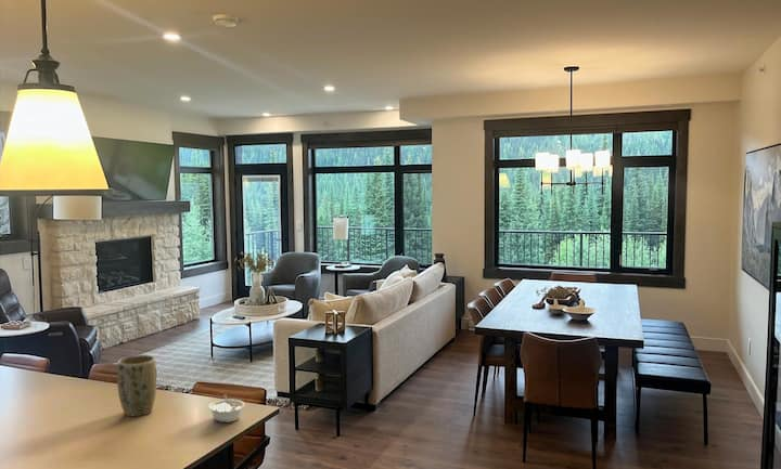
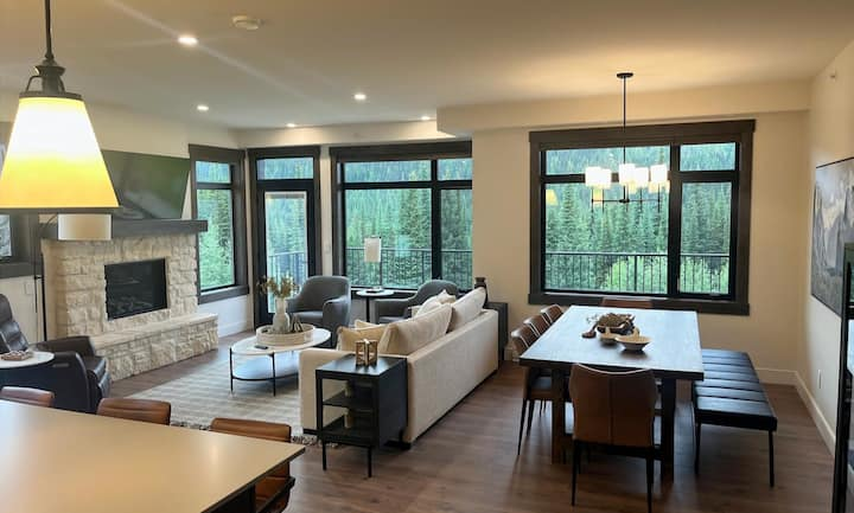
- plant pot [116,354,157,417]
- legume [207,393,246,424]
